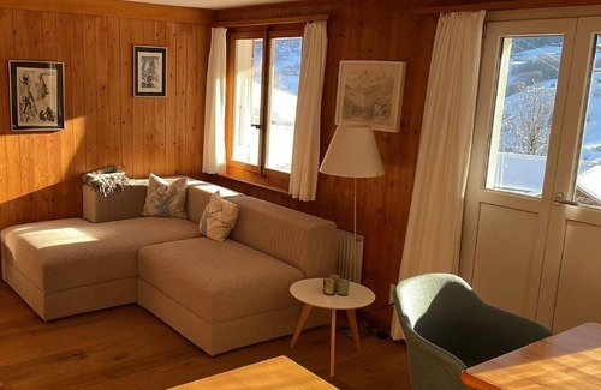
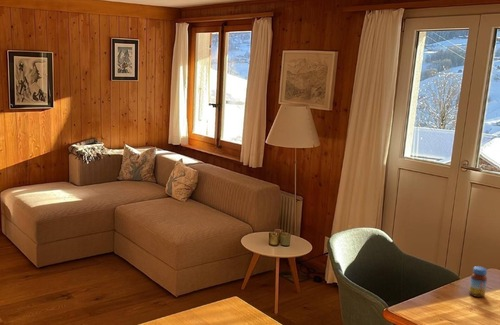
+ jar [468,265,488,298]
